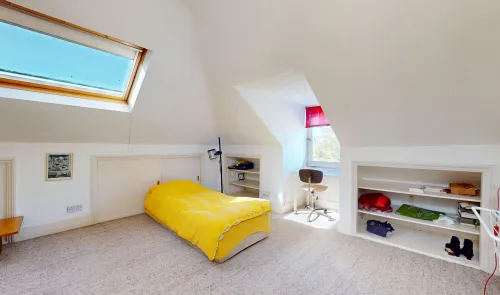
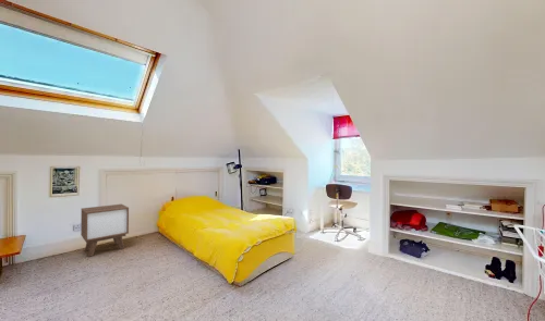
+ nightstand [80,203,130,258]
